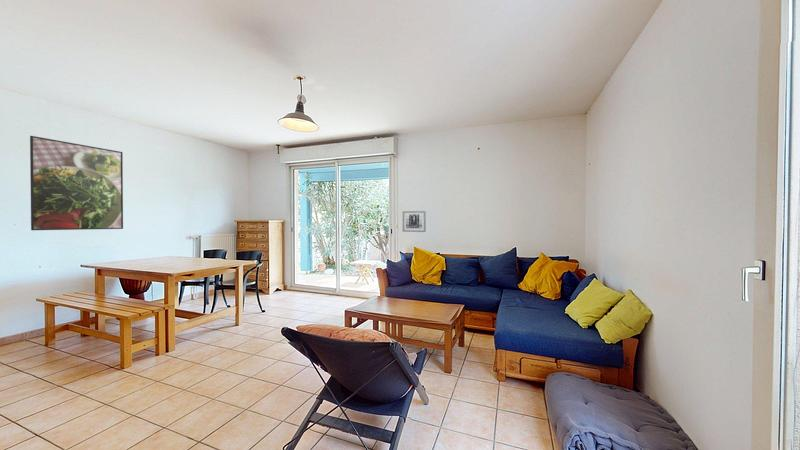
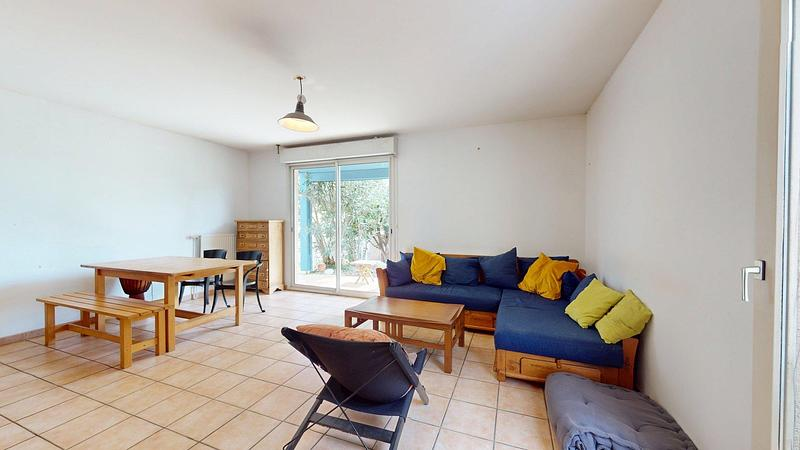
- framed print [29,135,124,231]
- wall art [402,210,427,233]
